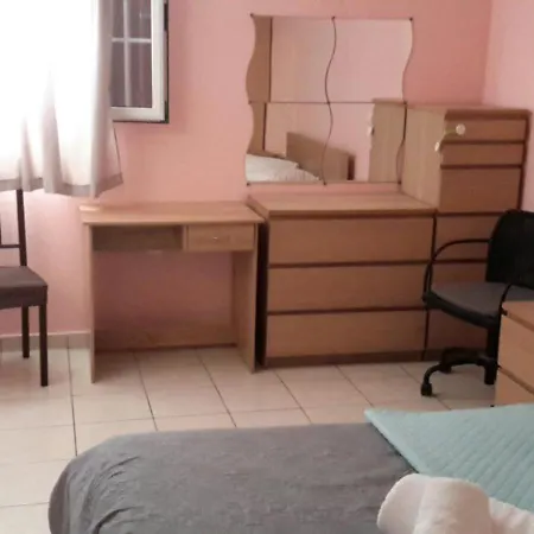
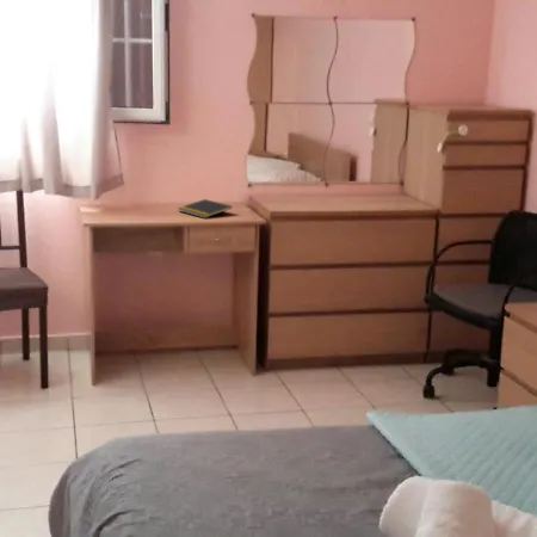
+ notepad [177,198,234,220]
